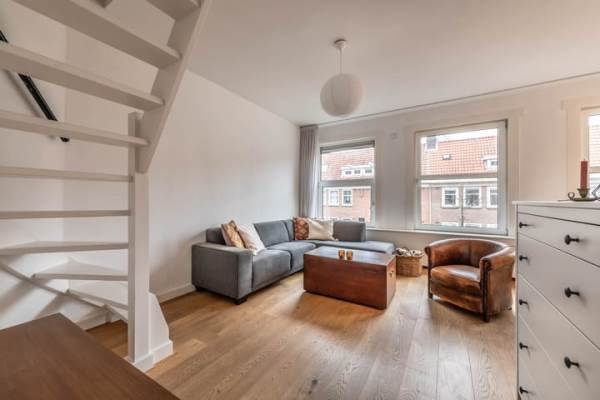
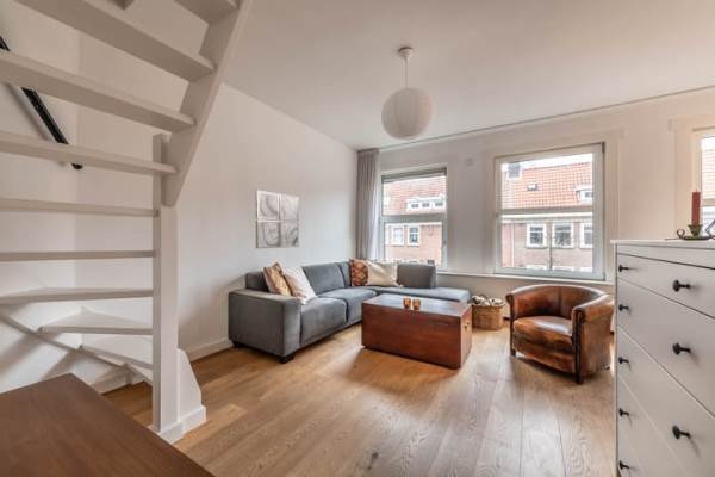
+ wall art [255,190,300,249]
